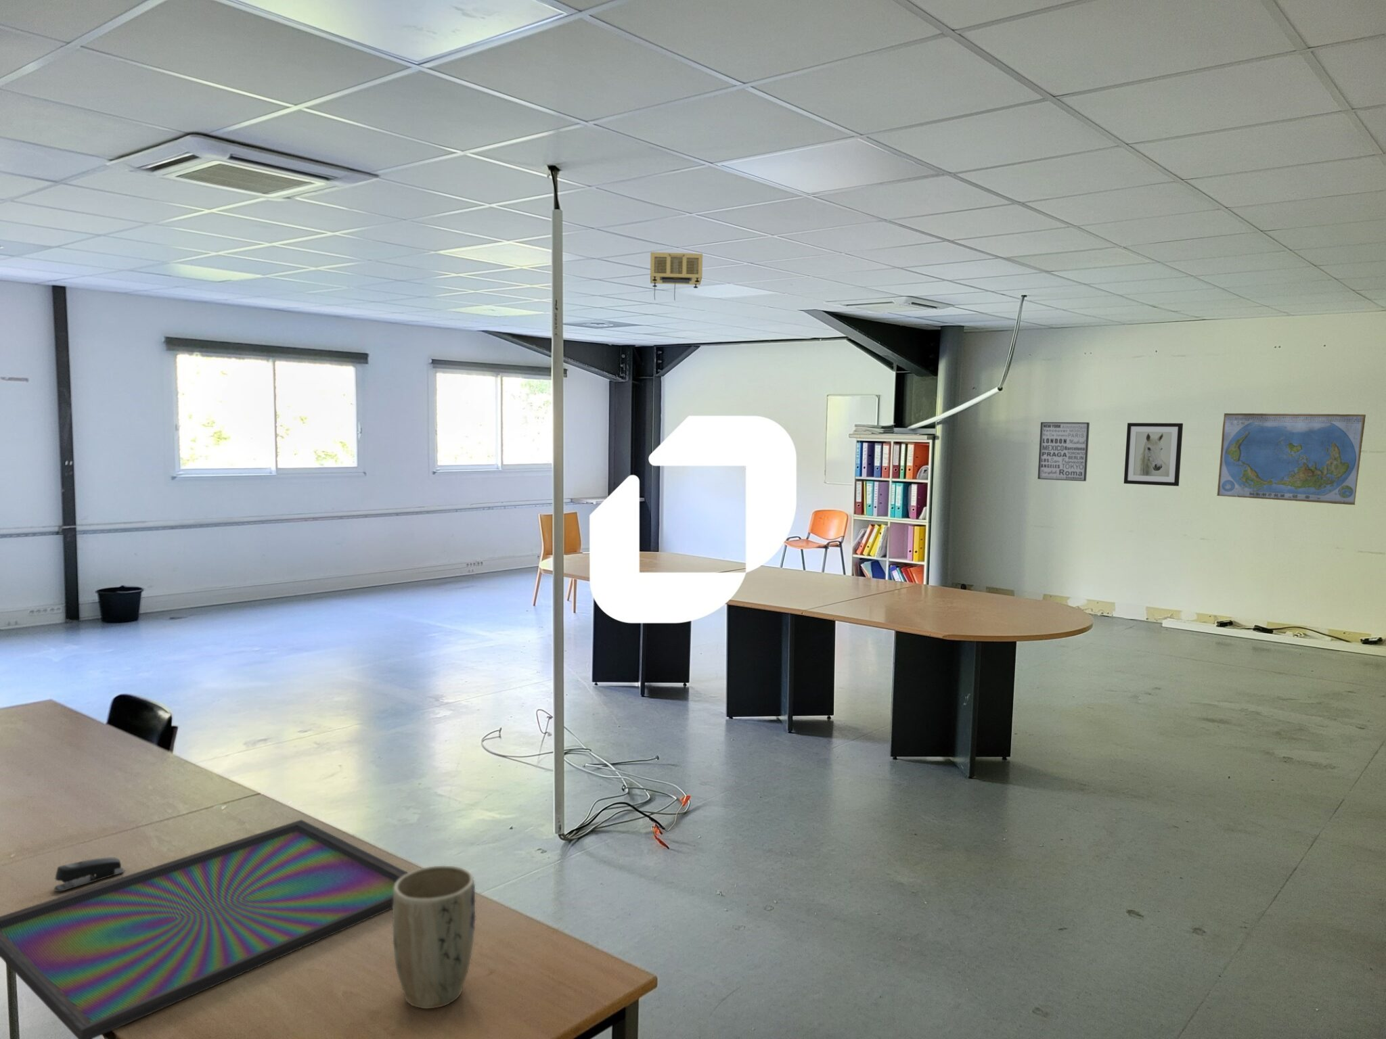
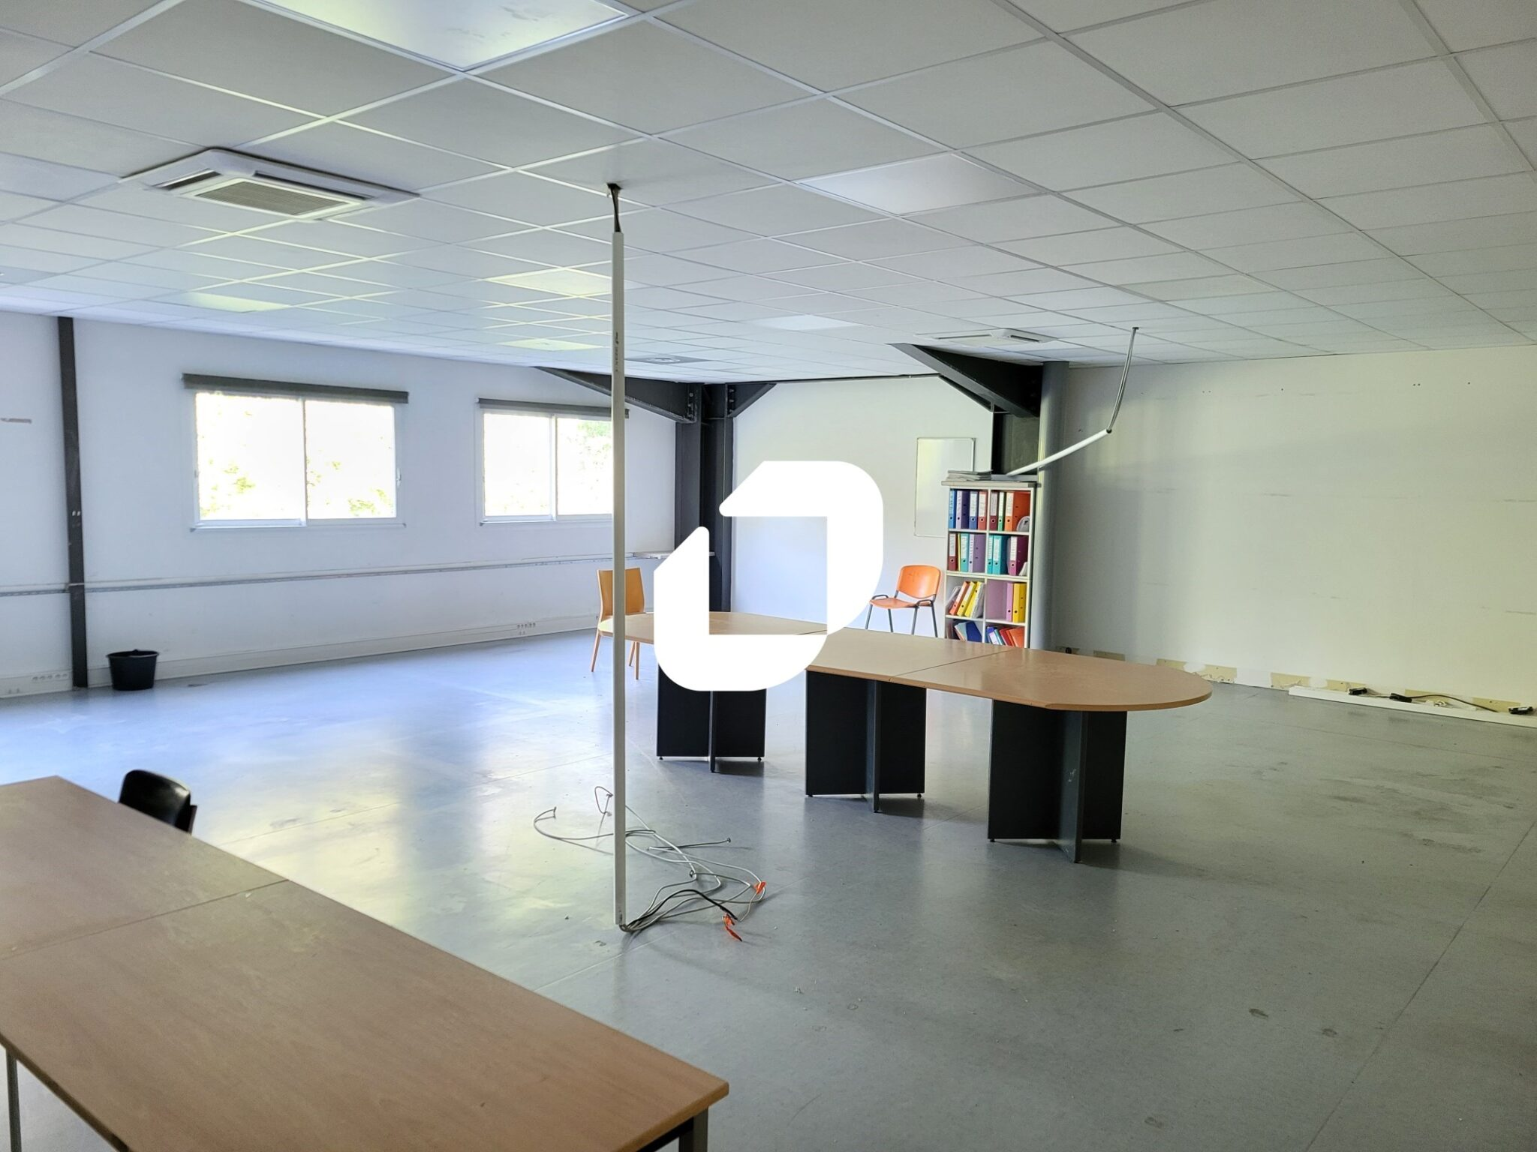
- projector [649,252,703,301]
- stapler [53,857,126,893]
- wall art [1037,421,1090,481]
- wall art [1123,422,1184,487]
- monitor [0,820,409,1039]
- plant pot [392,865,476,1010]
- world map [1216,413,1366,505]
